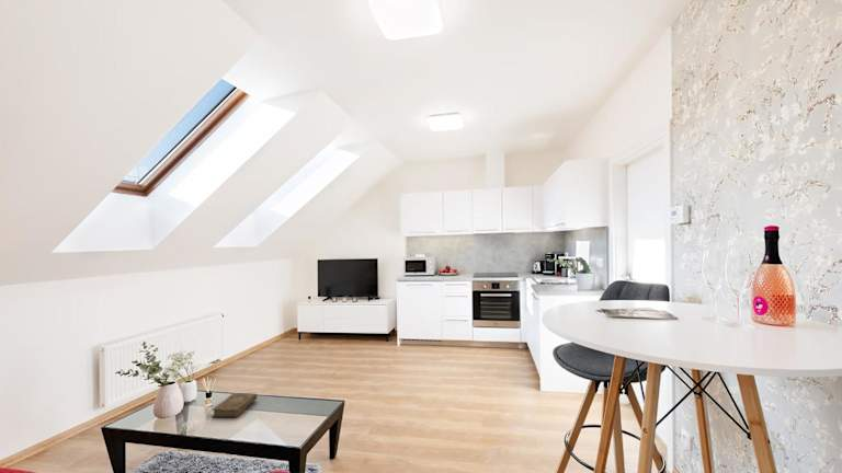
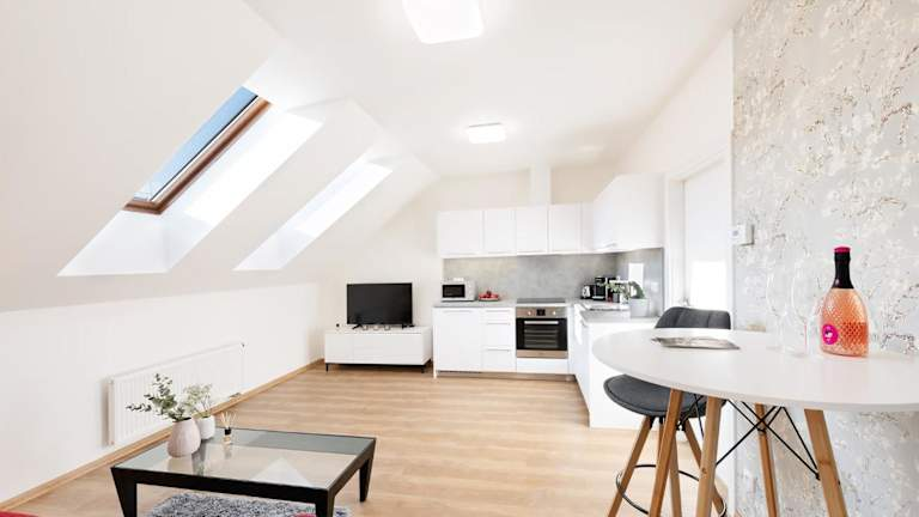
- book [210,392,258,418]
